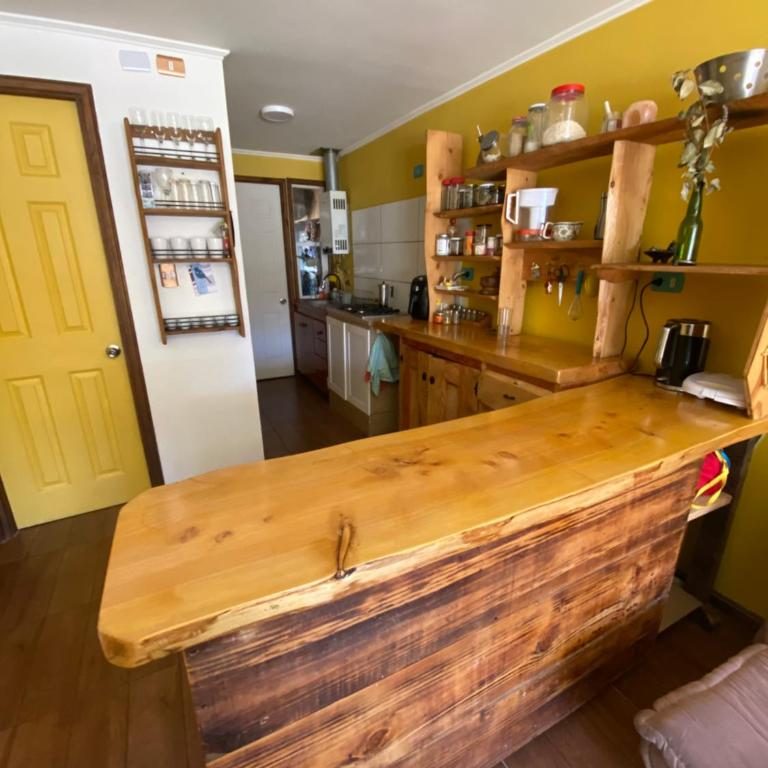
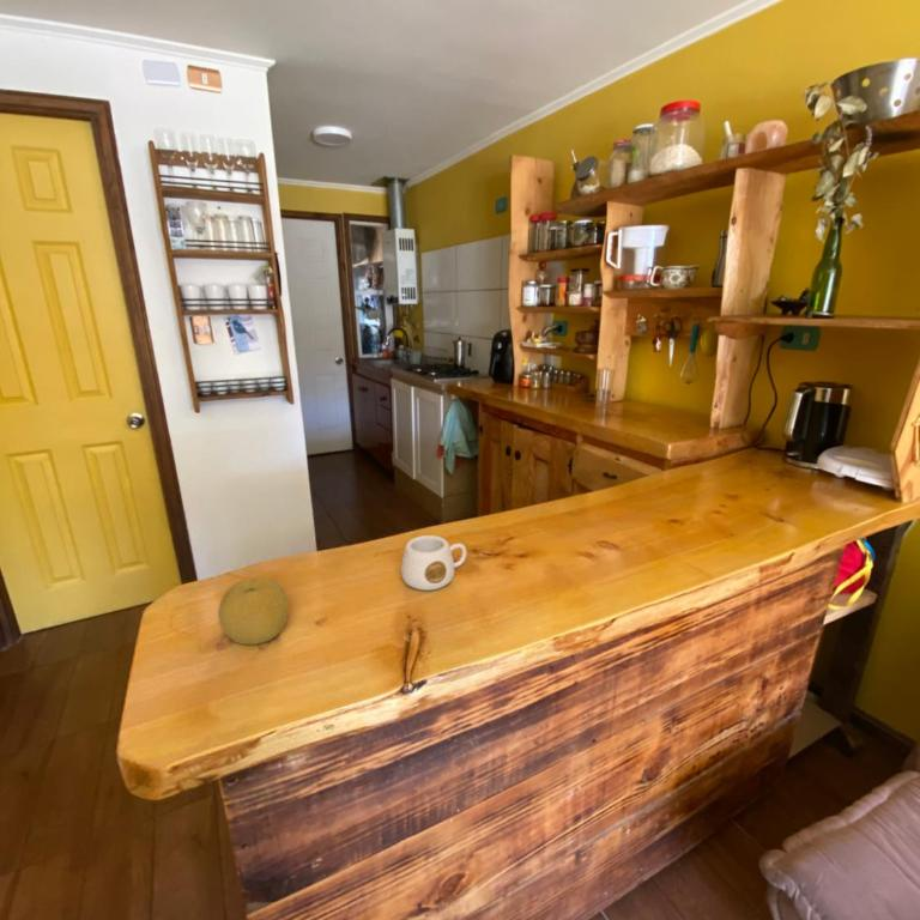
+ mug [400,534,467,592]
+ fruit [217,576,290,646]
